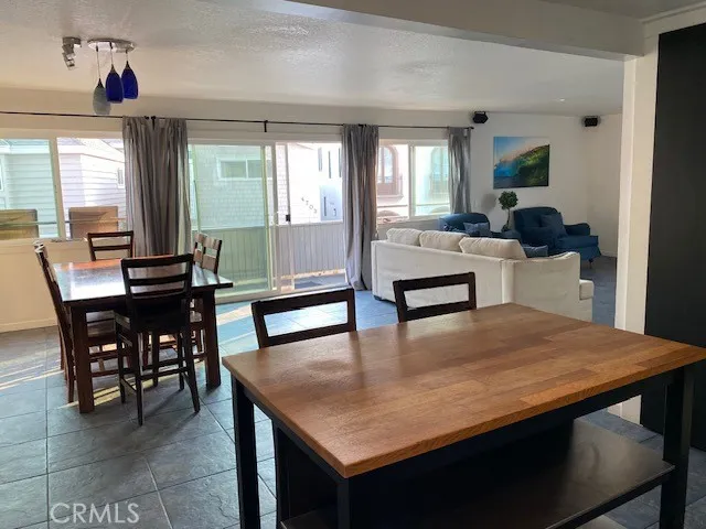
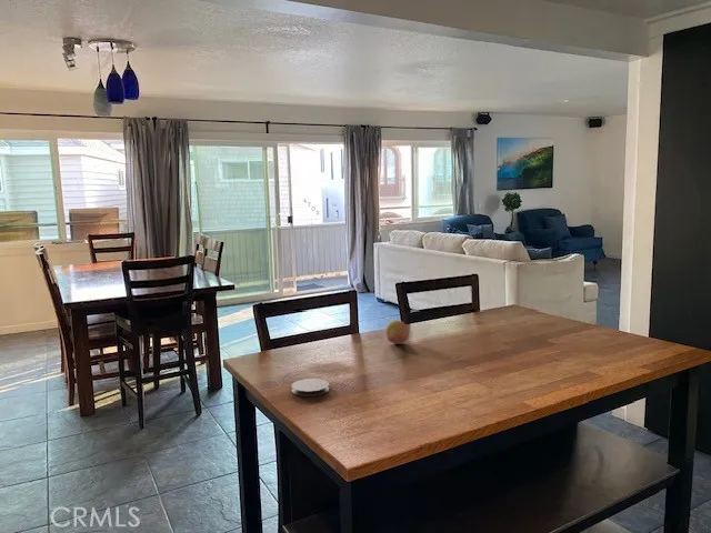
+ coaster [291,378,330,398]
+ fruit [384,319,410,345]
